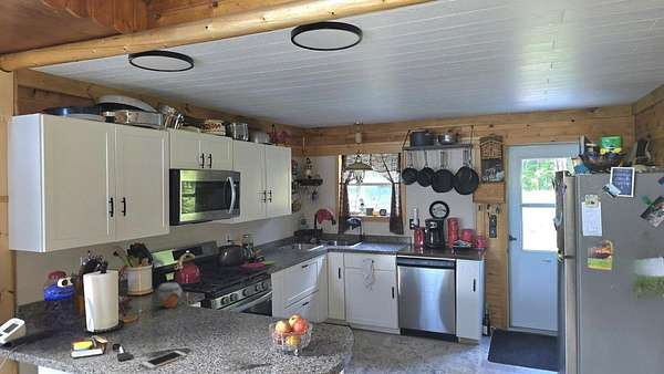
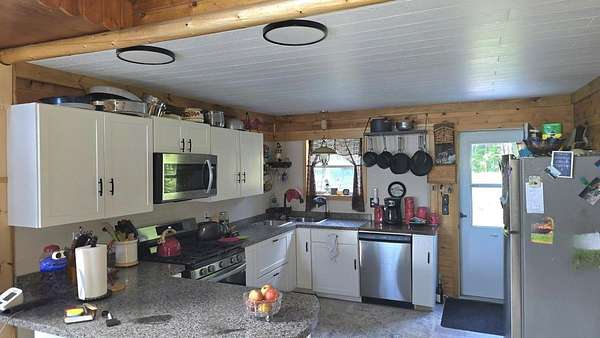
- cell phone [139,350,188,370]
- jar [156,281,184,309]
